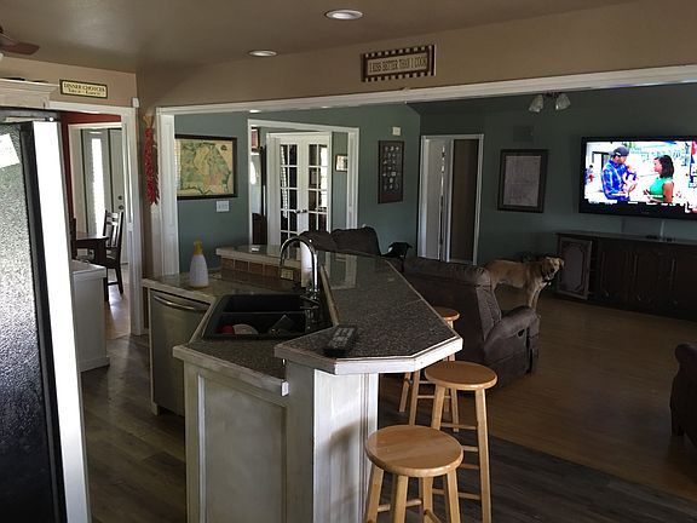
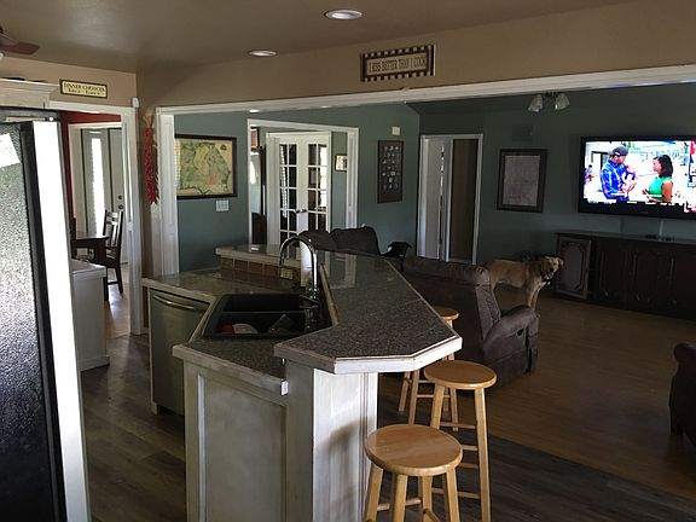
- soap bottle [188,241,209,289]
- remote control [322,323,359,357]
